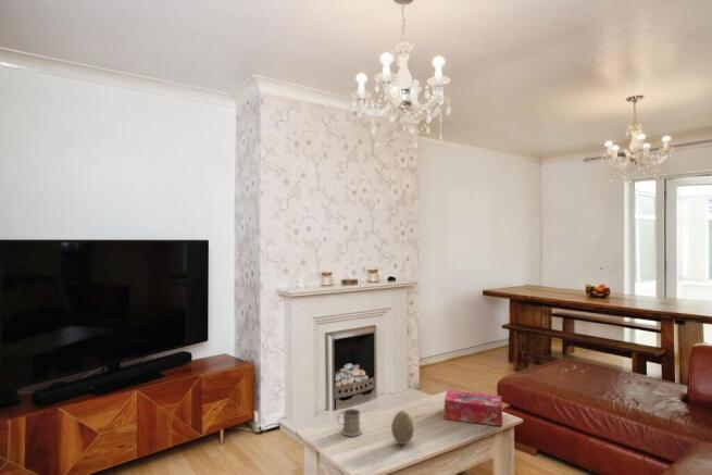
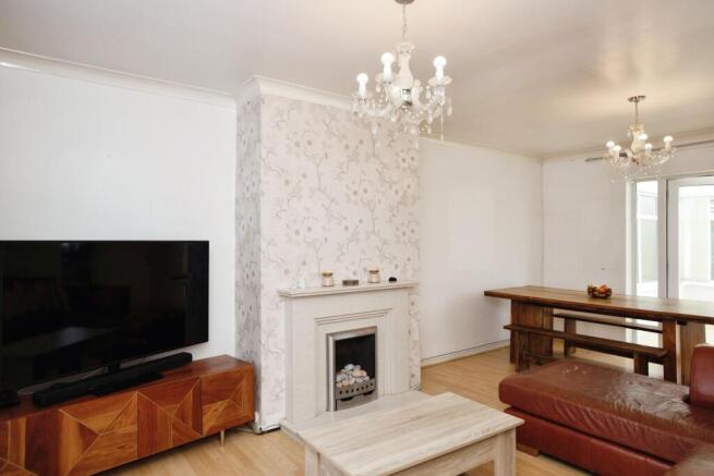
- decorative egg [390,410,415,446]
- mug [337,408,363,438]
- tissue box [444,389,503,427]
